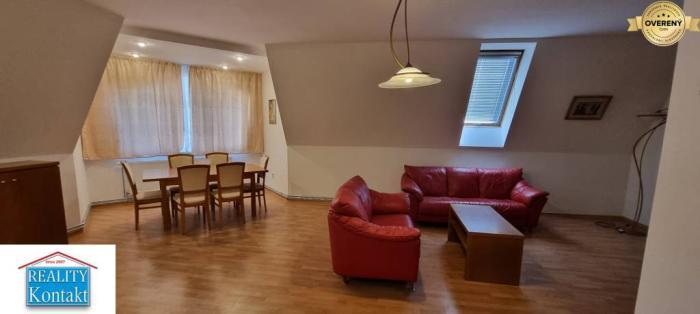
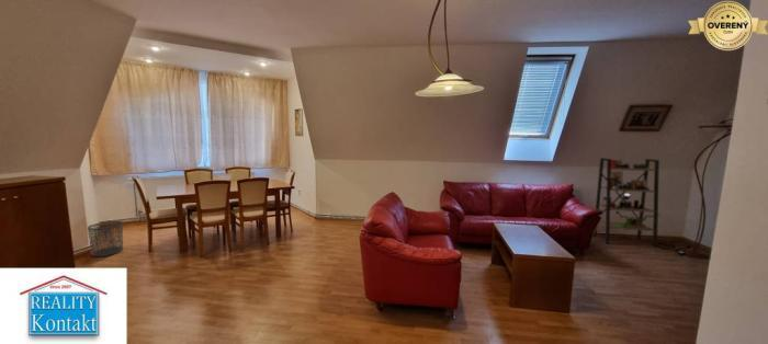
+ waste bin [87,220,124,257]
+ shelving unit [592,157,660,248]
